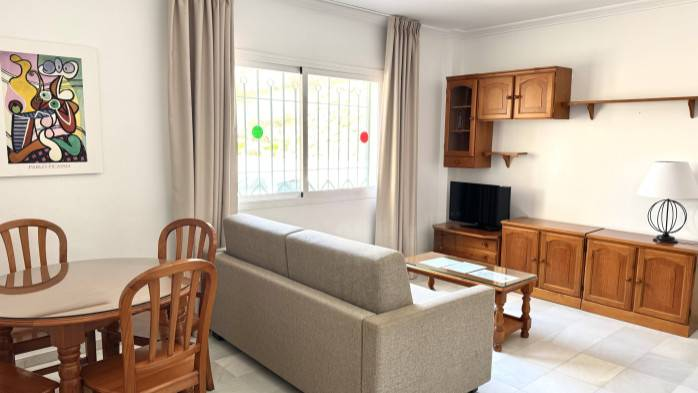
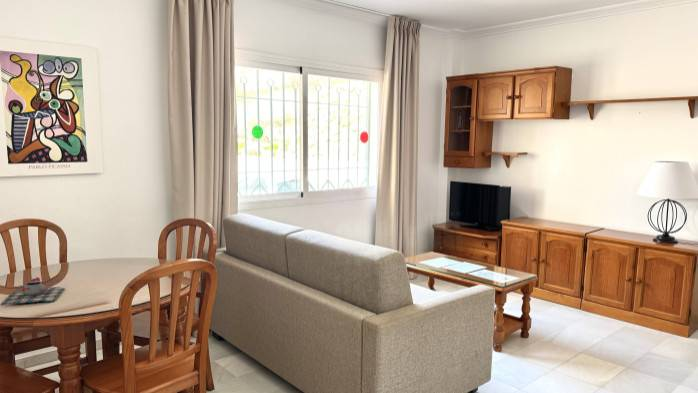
+ teapot [0,276,66,307]
